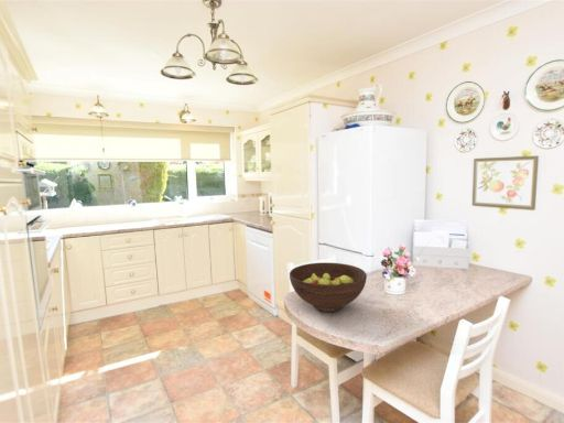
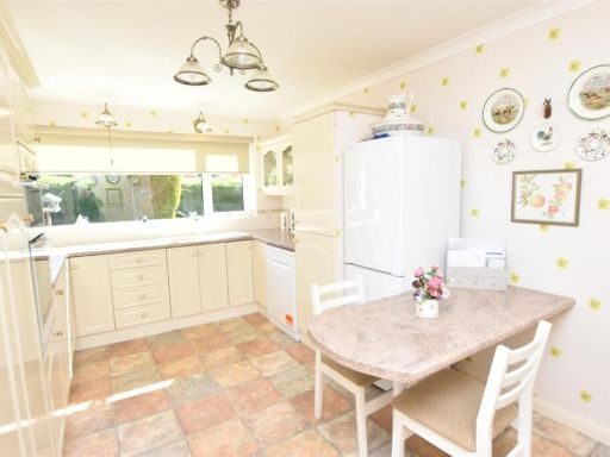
- fruit bowl [289,262,368,313]
